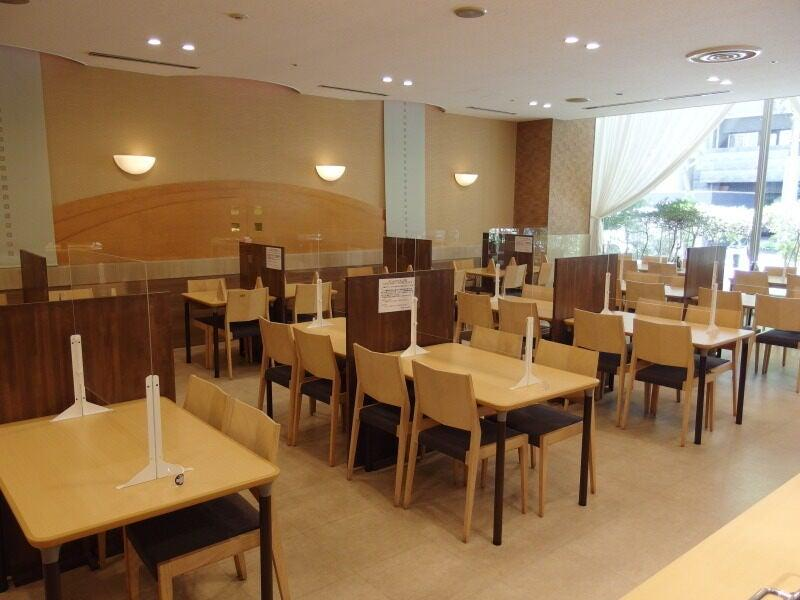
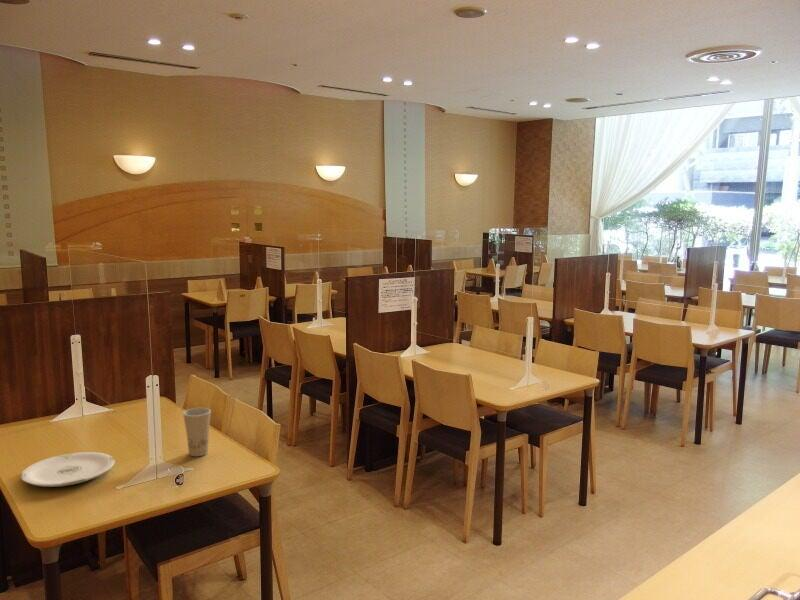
+ paper cup [182,407,212,457]
+ plate [20,451,116,488]
